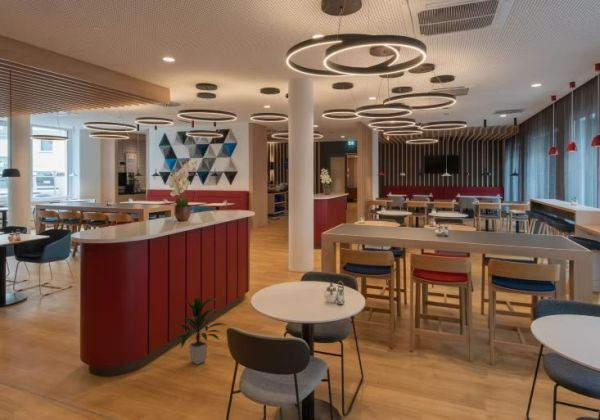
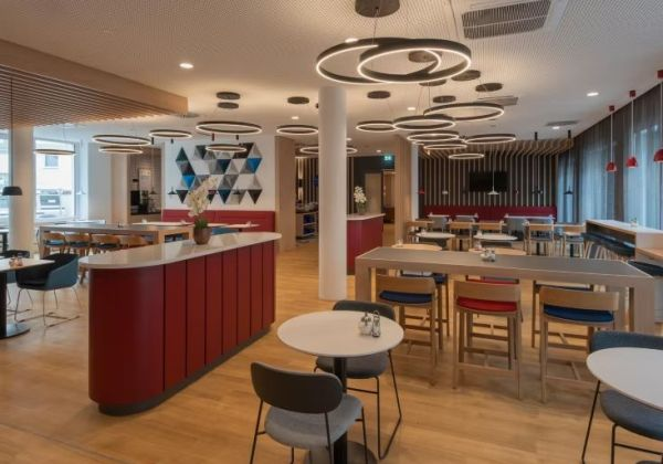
- indoor plant [173,295,226,365]
